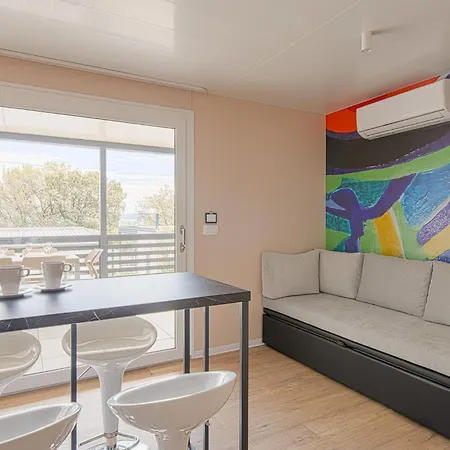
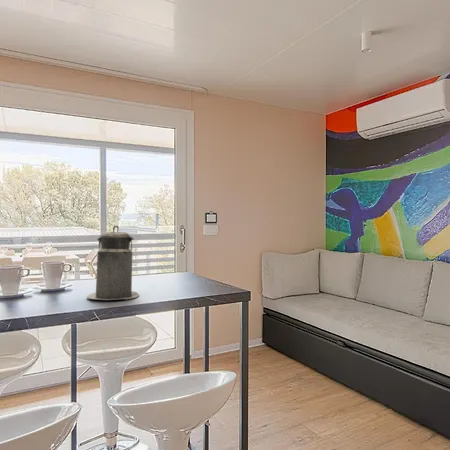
+ canister [86,225,140,301]
